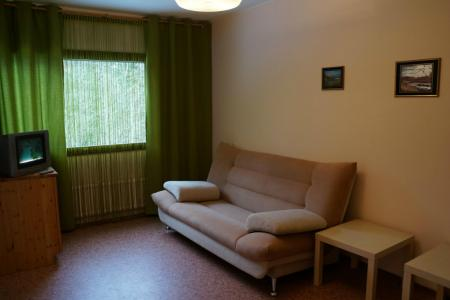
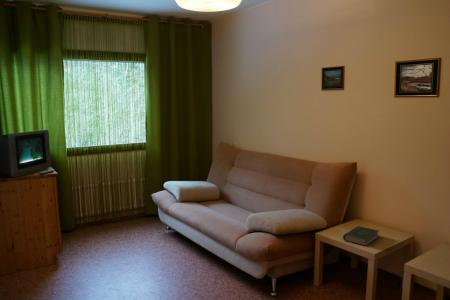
+ book [342,225,380,247]
